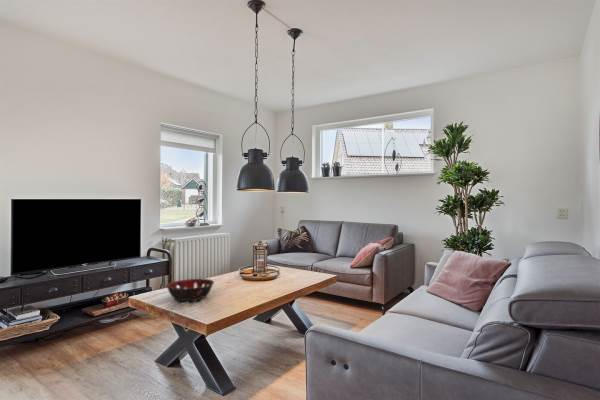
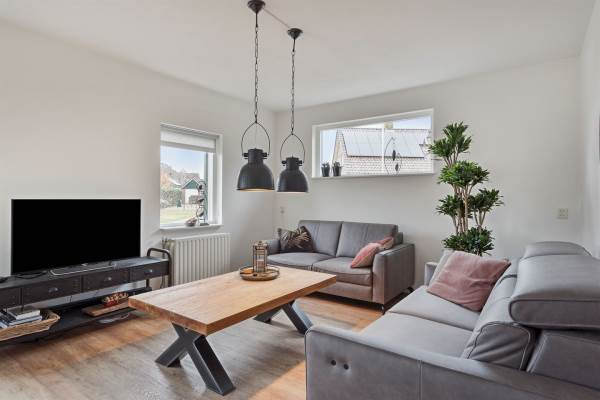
- decorative bowl [165,278,215,302]
